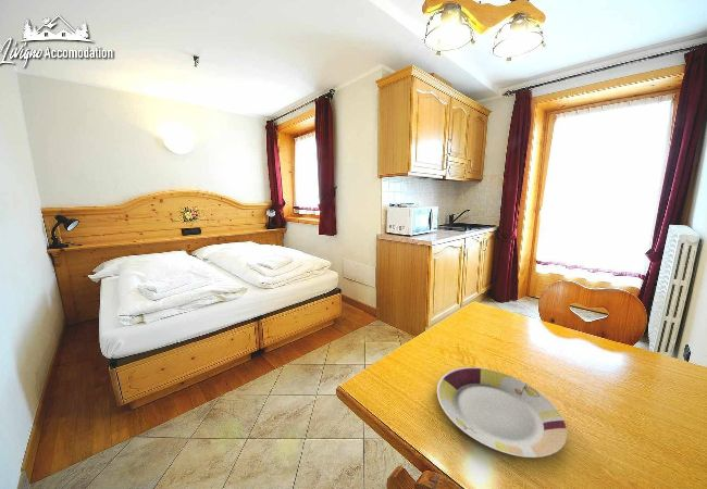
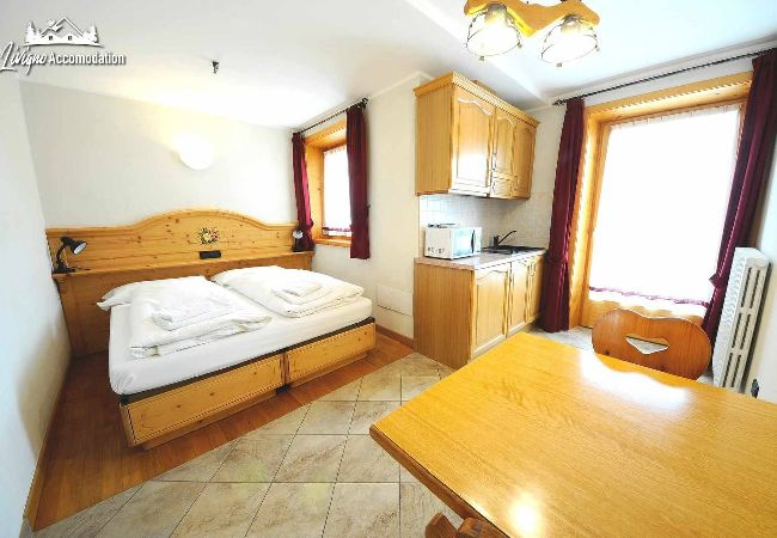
- plate [436,366,568,459]
